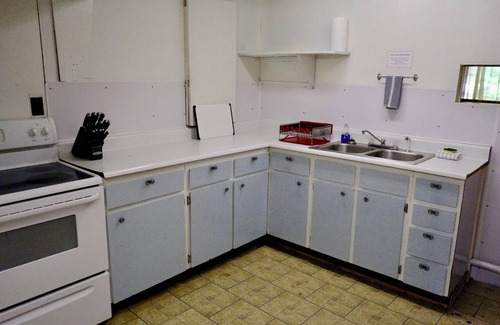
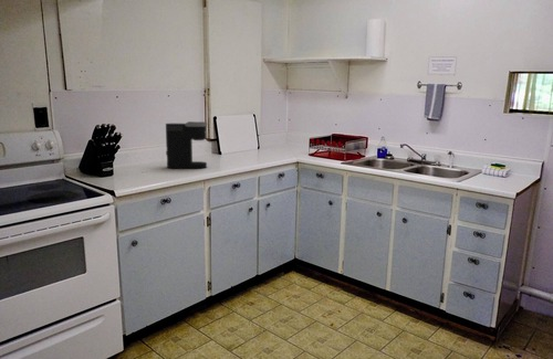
+ coffee maker [165,120,209,169]
